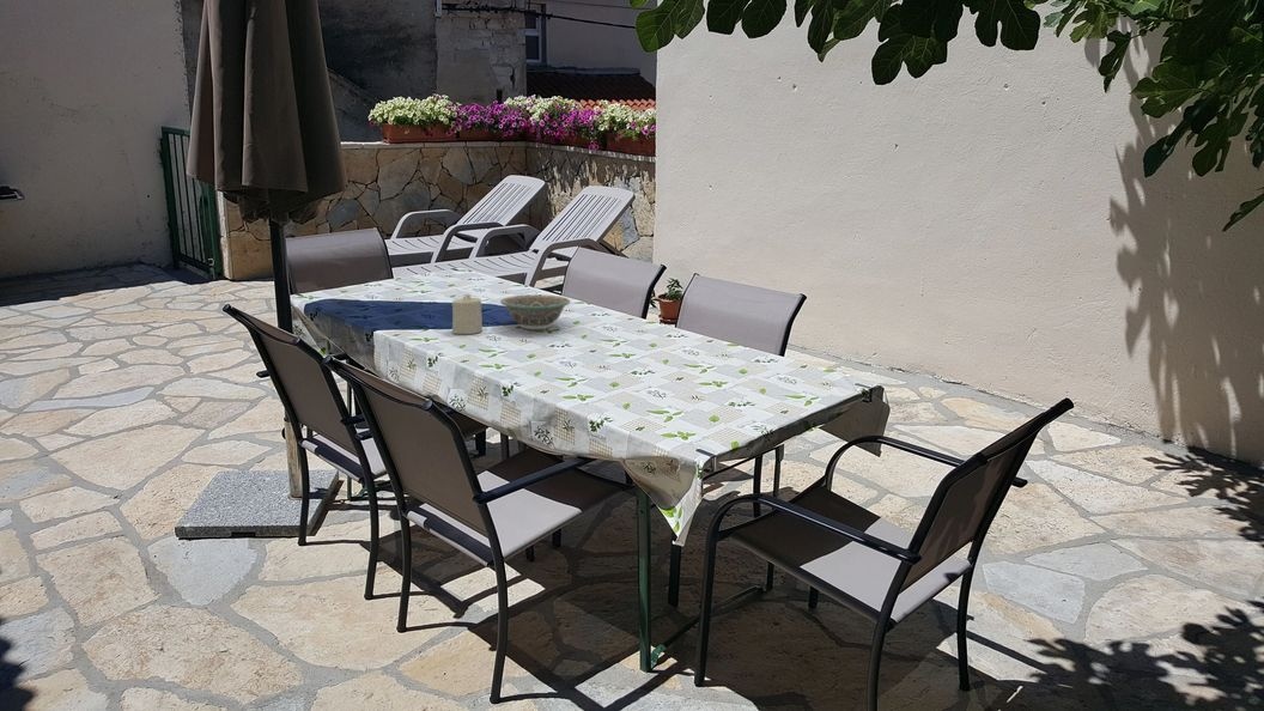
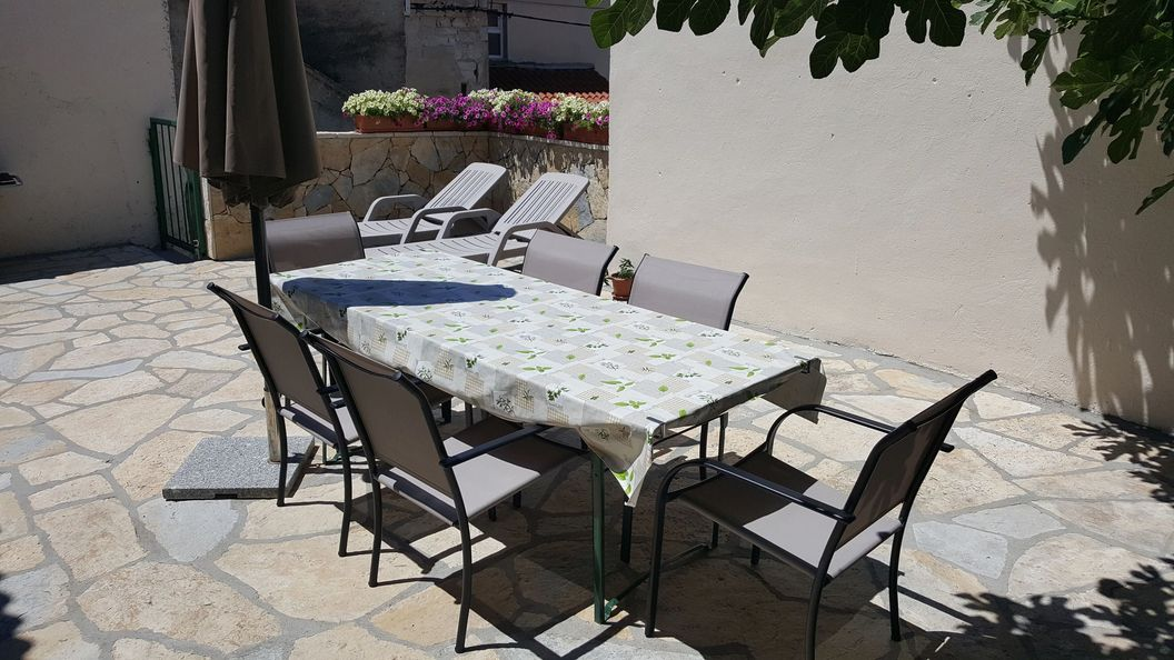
- candle [451,293,484,335]
- bowl [499,293,571,330]
